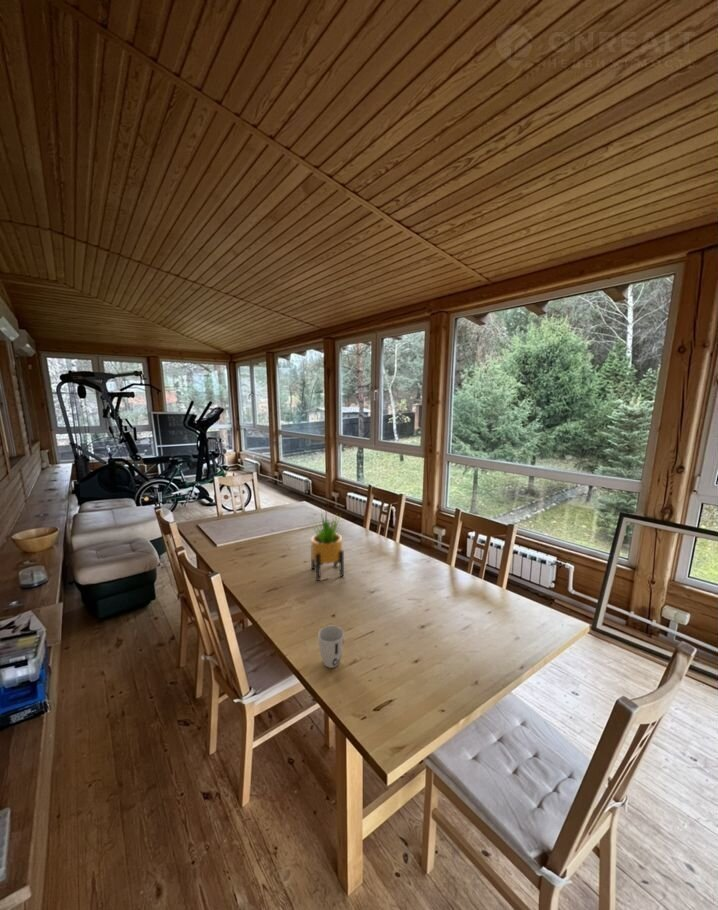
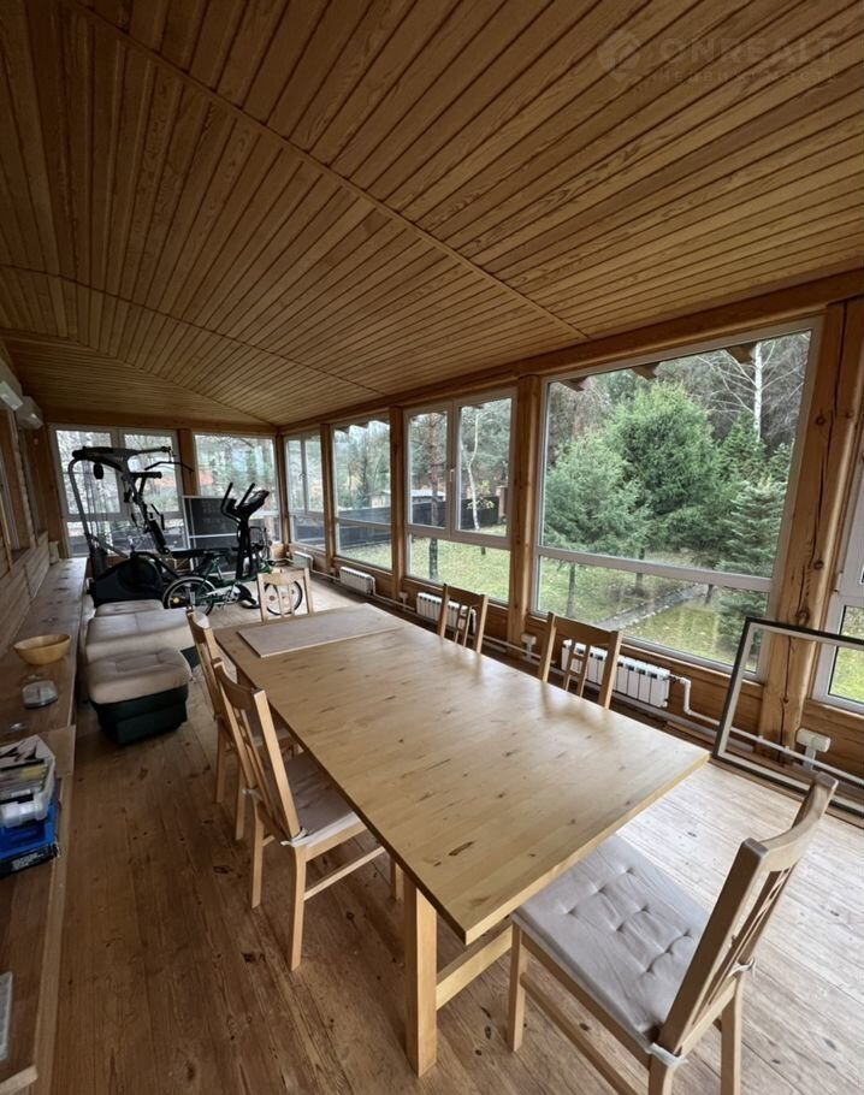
- potted plant [307,511,345,582]
- cup [317,625,345,669]
